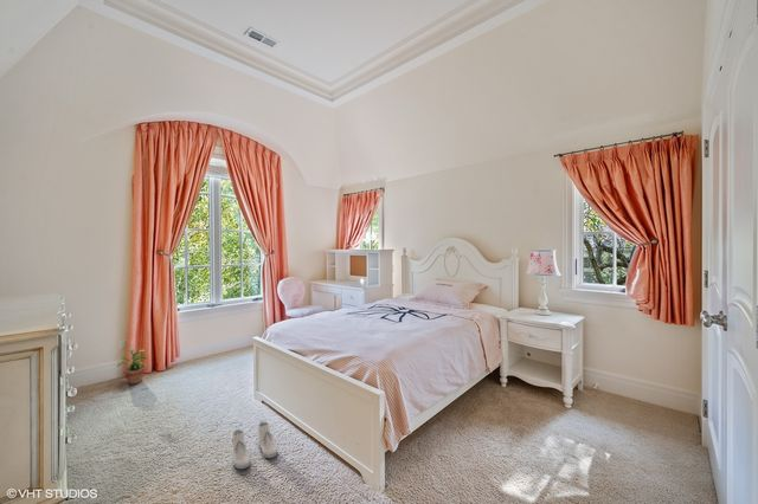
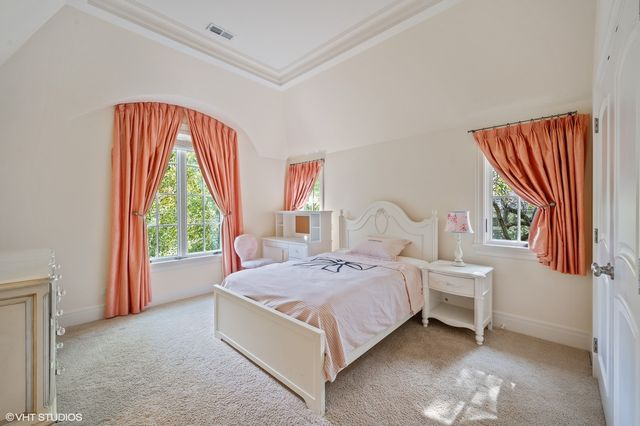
- boots [231,421,278,470]
- potted plant [115,348,148,385]
